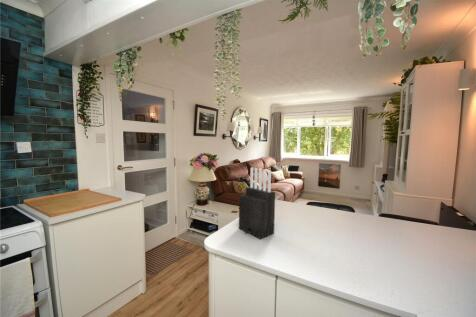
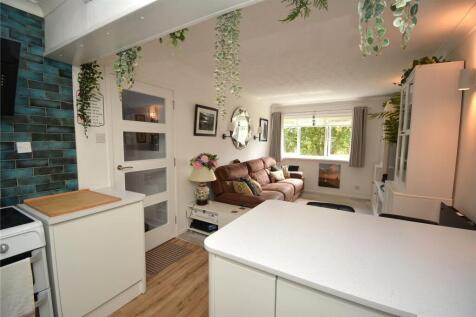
- knife block [238,167,276,240]
